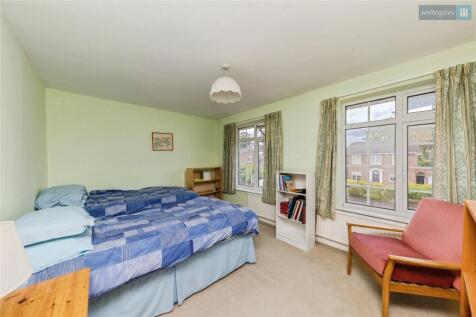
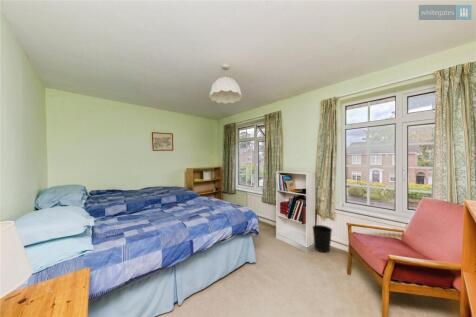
+ wastebasket [311,224,333,254]
